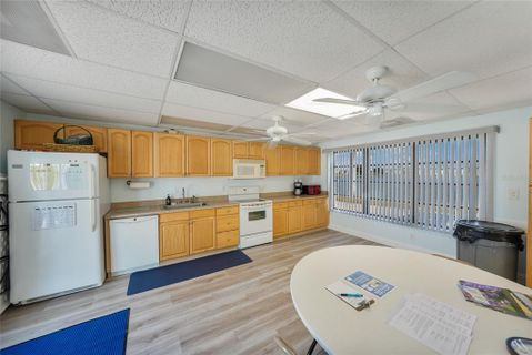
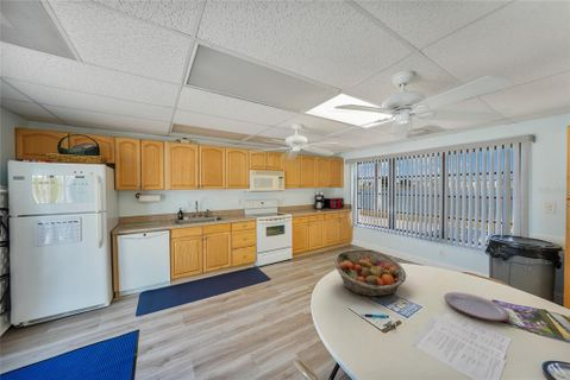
+ fruit basket [333,248,407,298]
+ plate [443,291,511,322]
